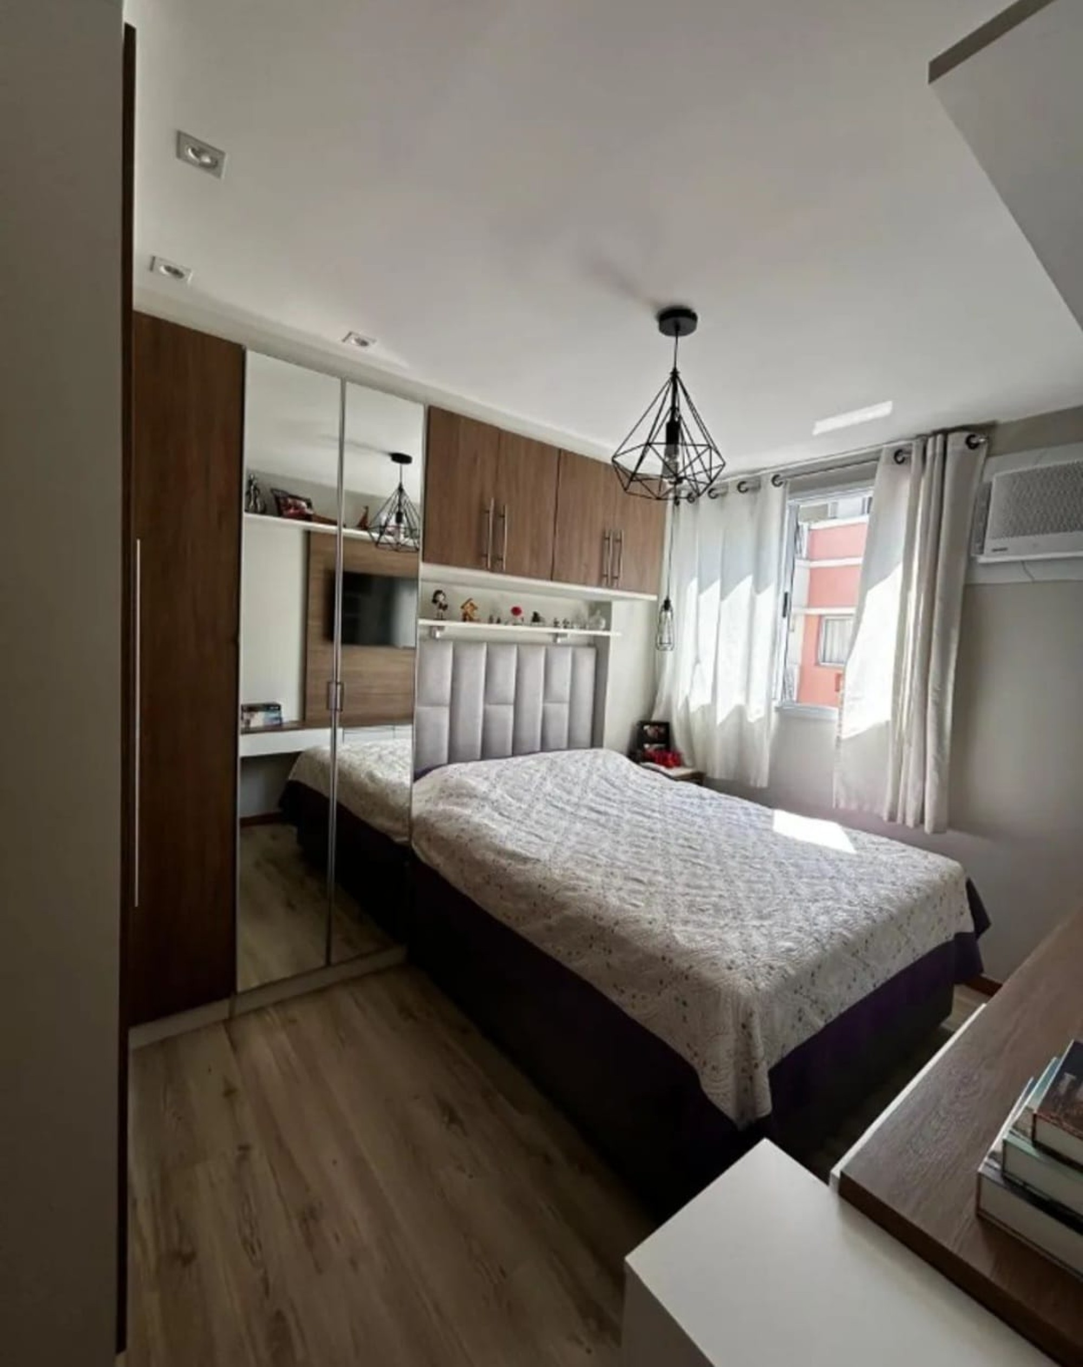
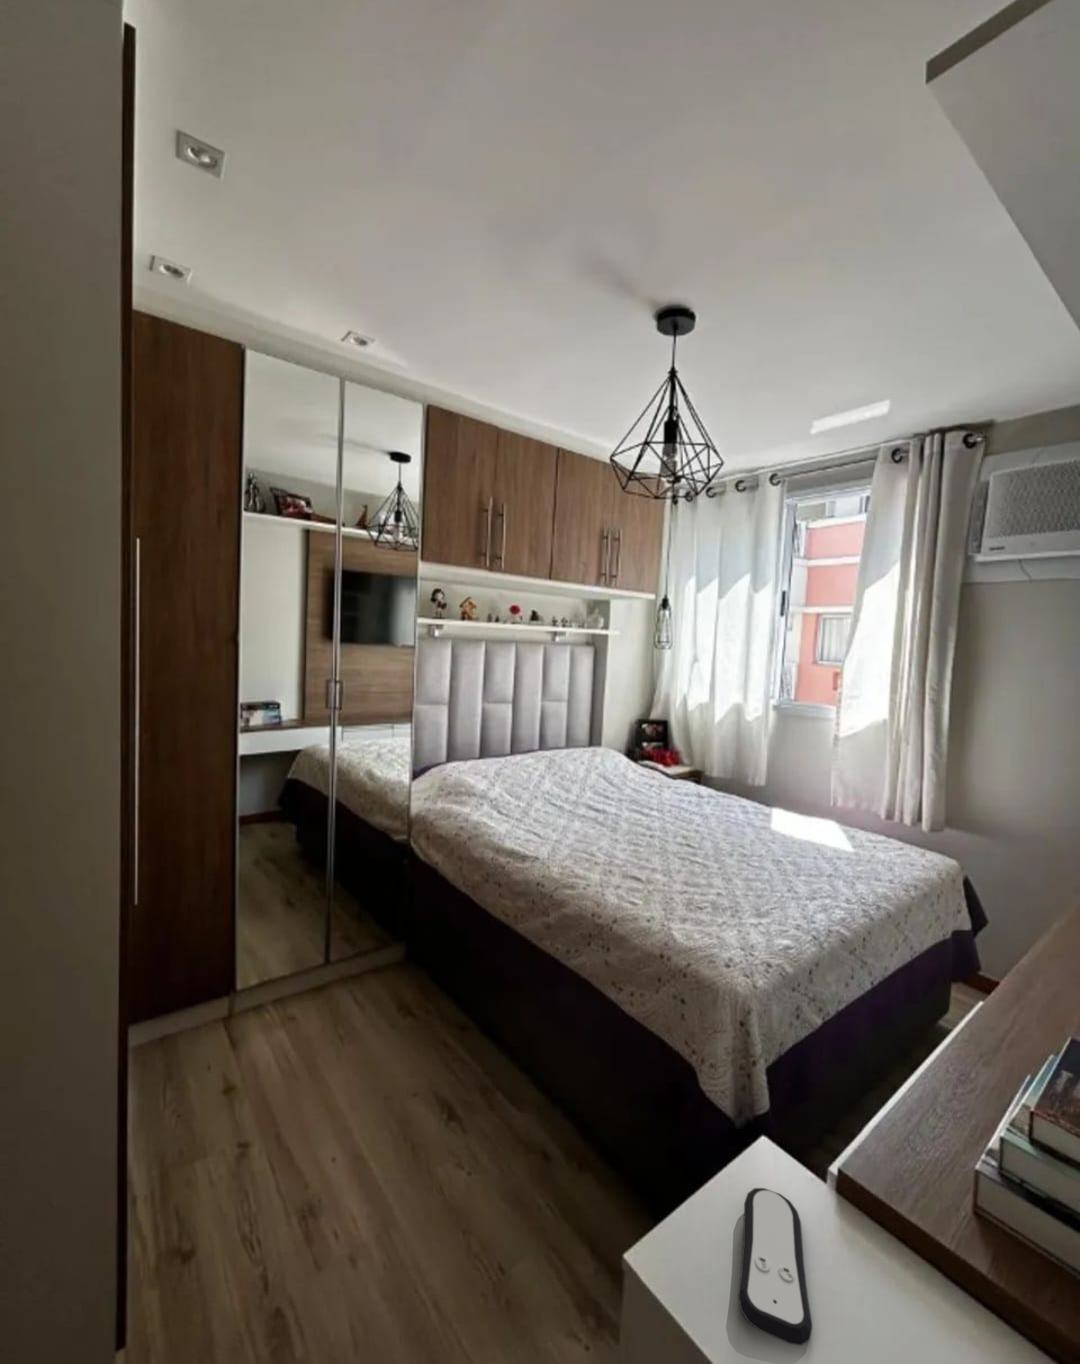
+ remote control [738,1187,813,1346]
